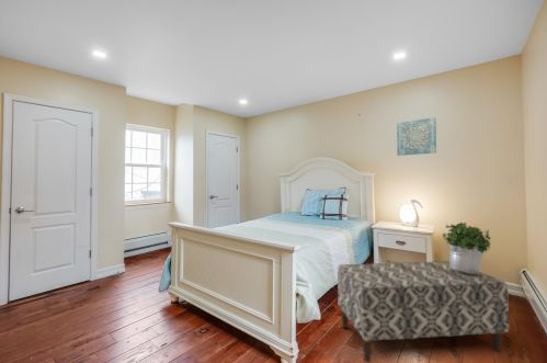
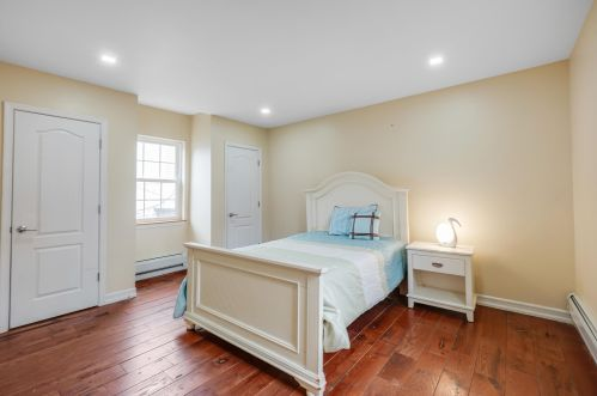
- bench [337,260,510,363]
- potted plant [442,222,491,274]
- wall art [396,116,437,157]
